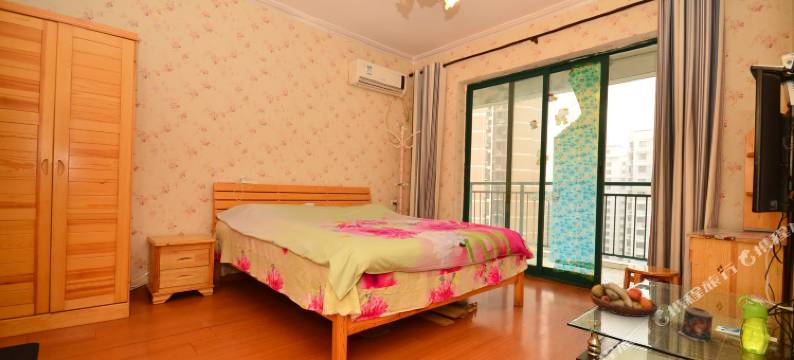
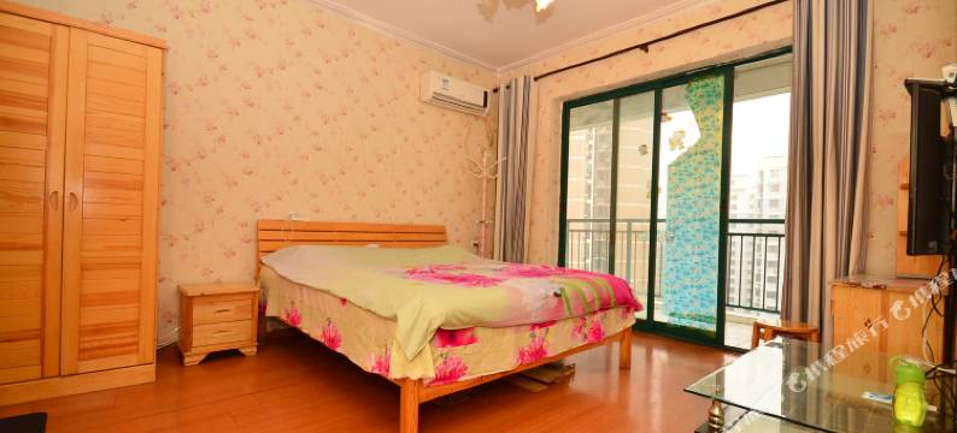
- fruit bowl [589,282,659,318]
- candle [677,306,714,343]
